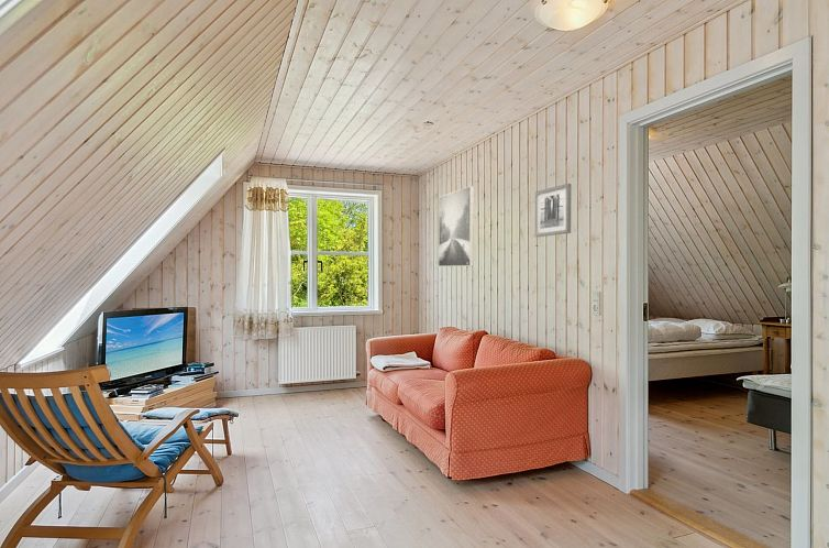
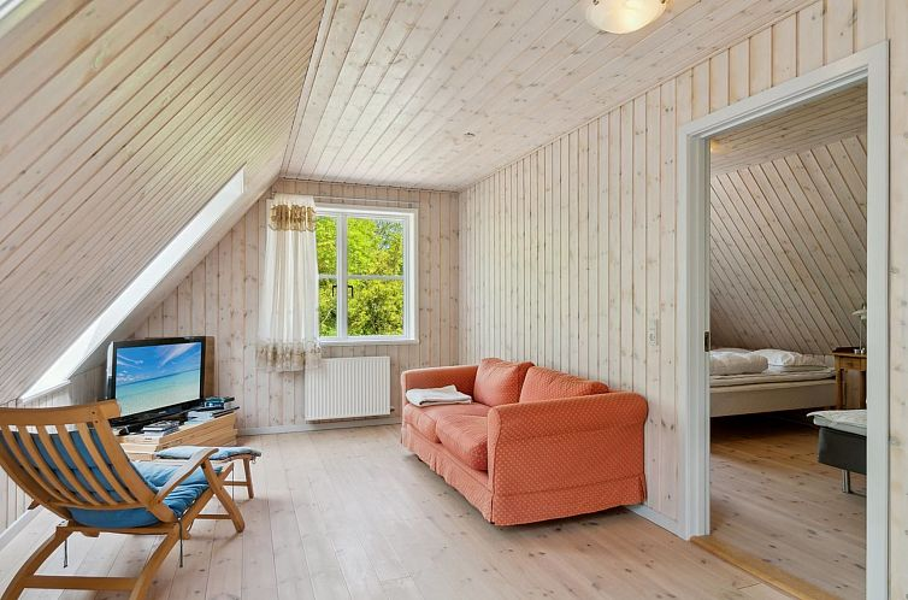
- wall art [533,183,572,238]
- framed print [438,185,474,267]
